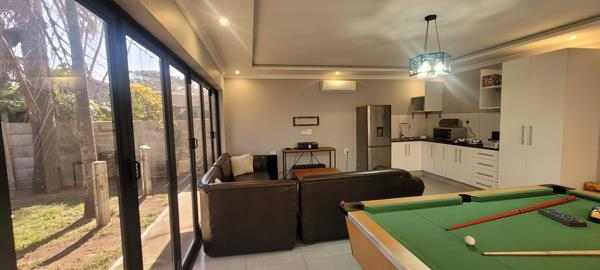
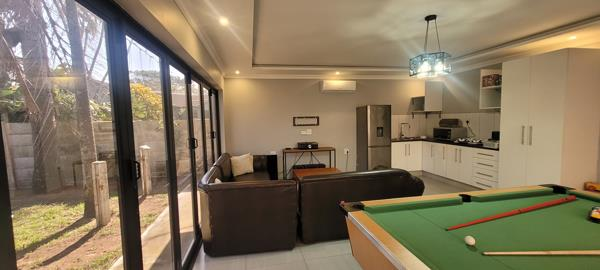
- remote control [537,208,588,228]
